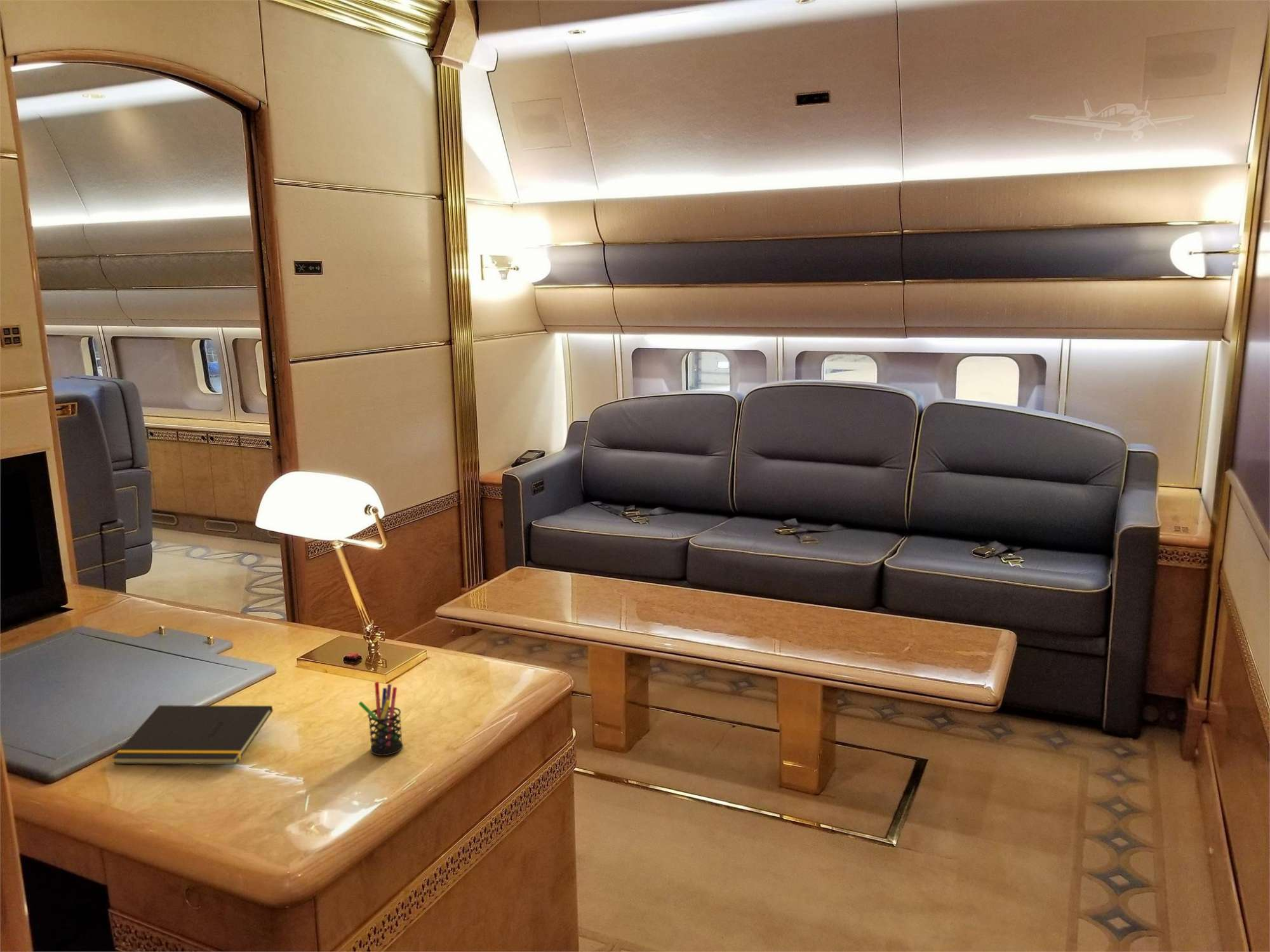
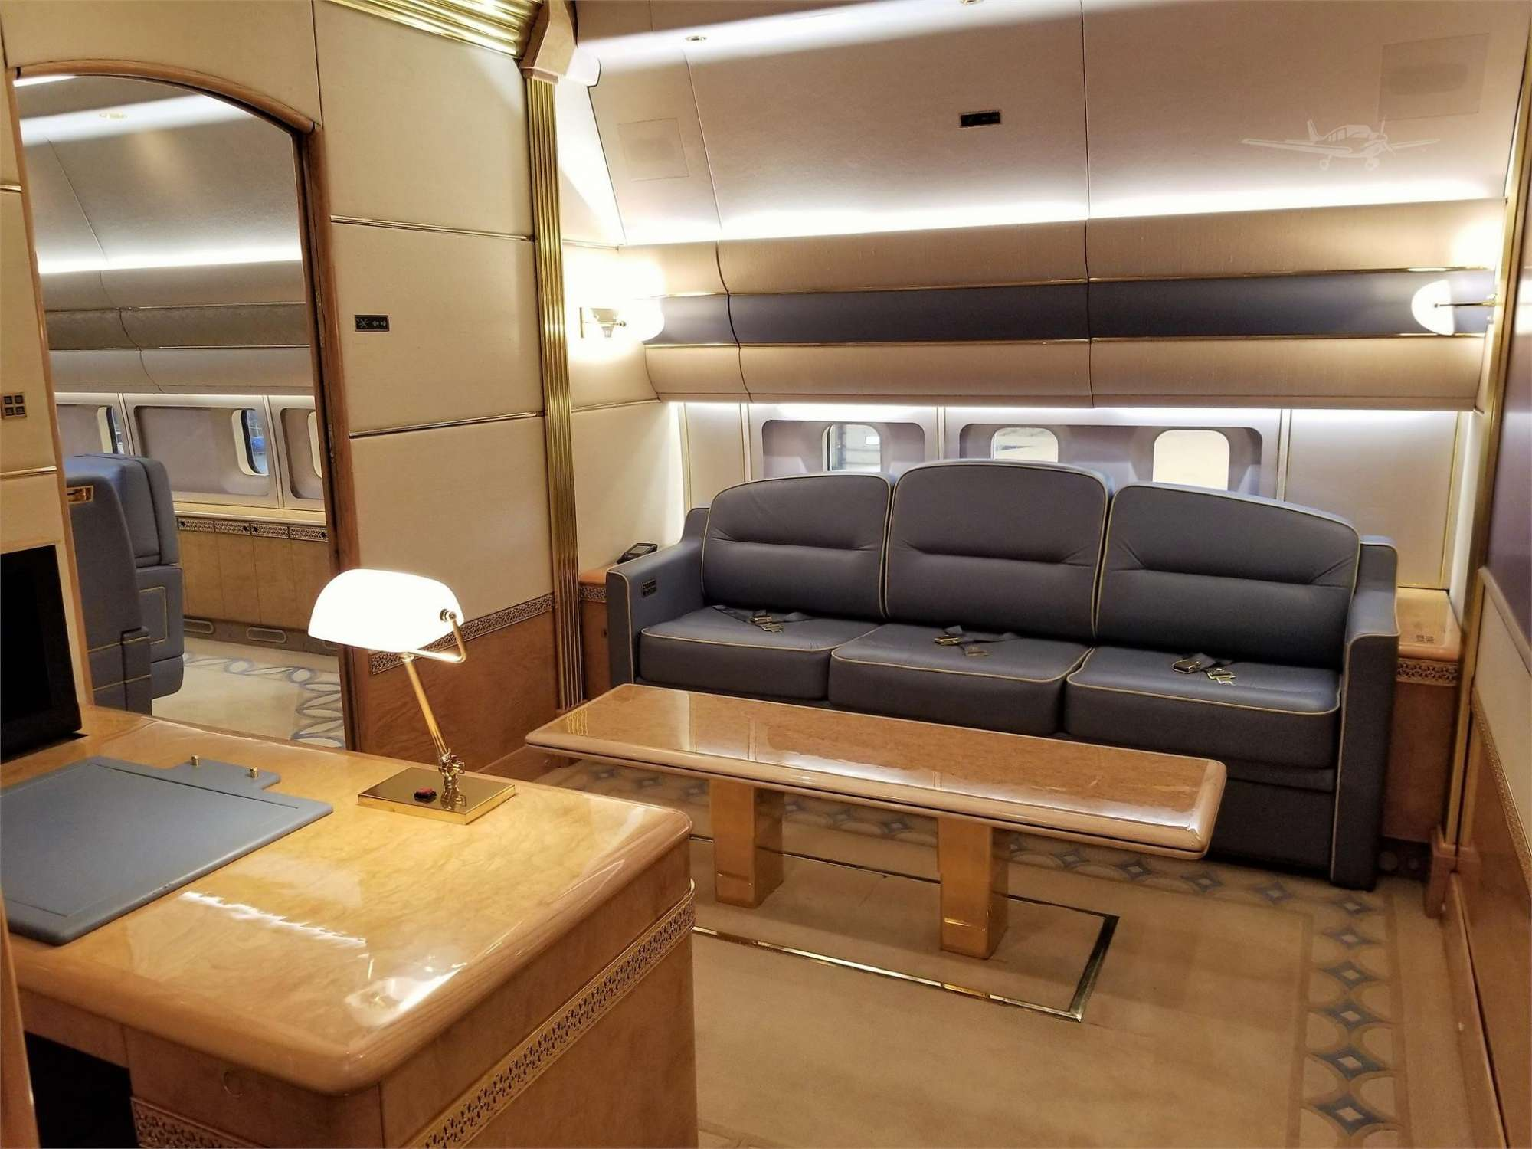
- notepad [112,704,274,765]
- pen holder [358,681,404,757]
